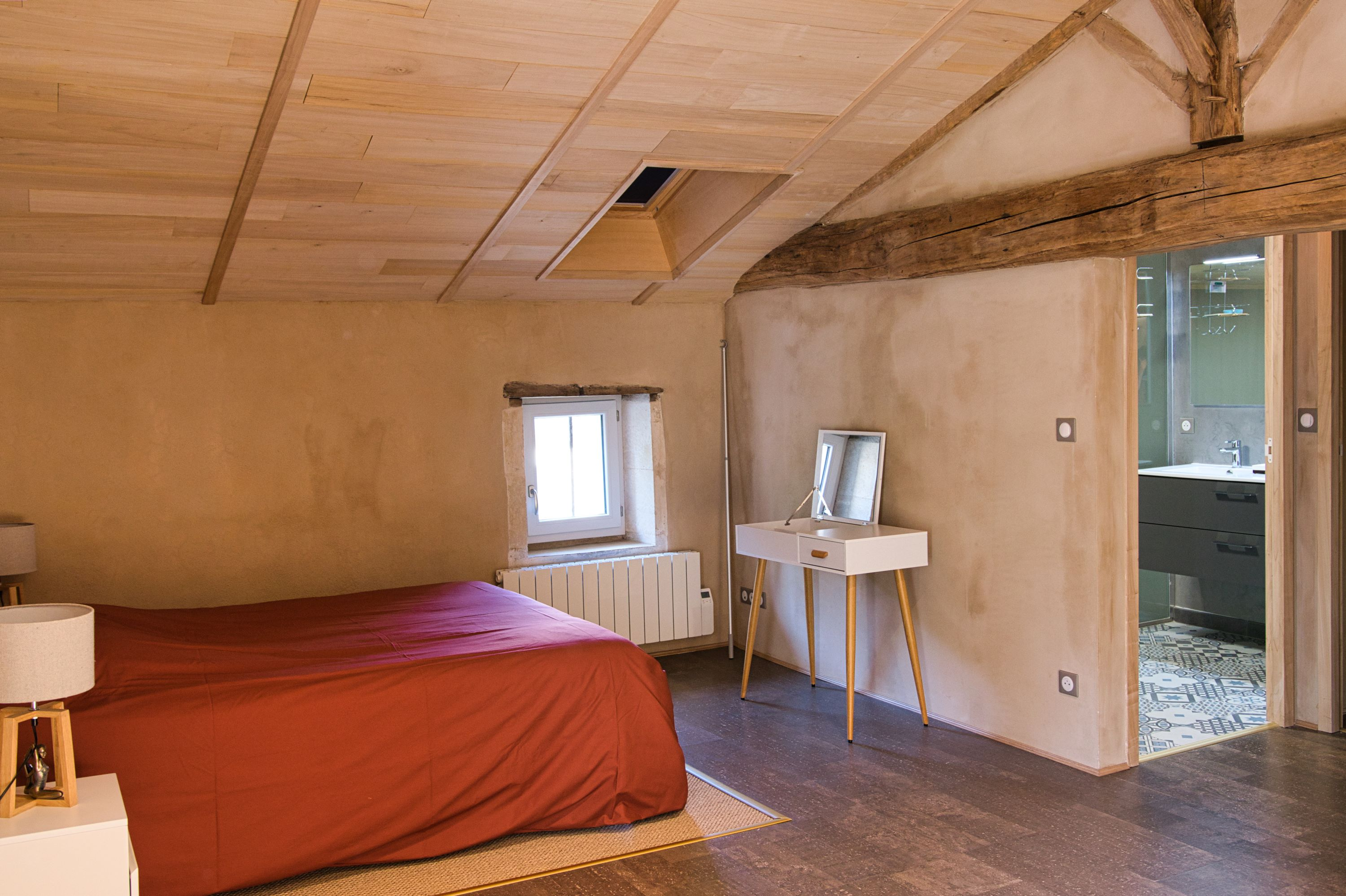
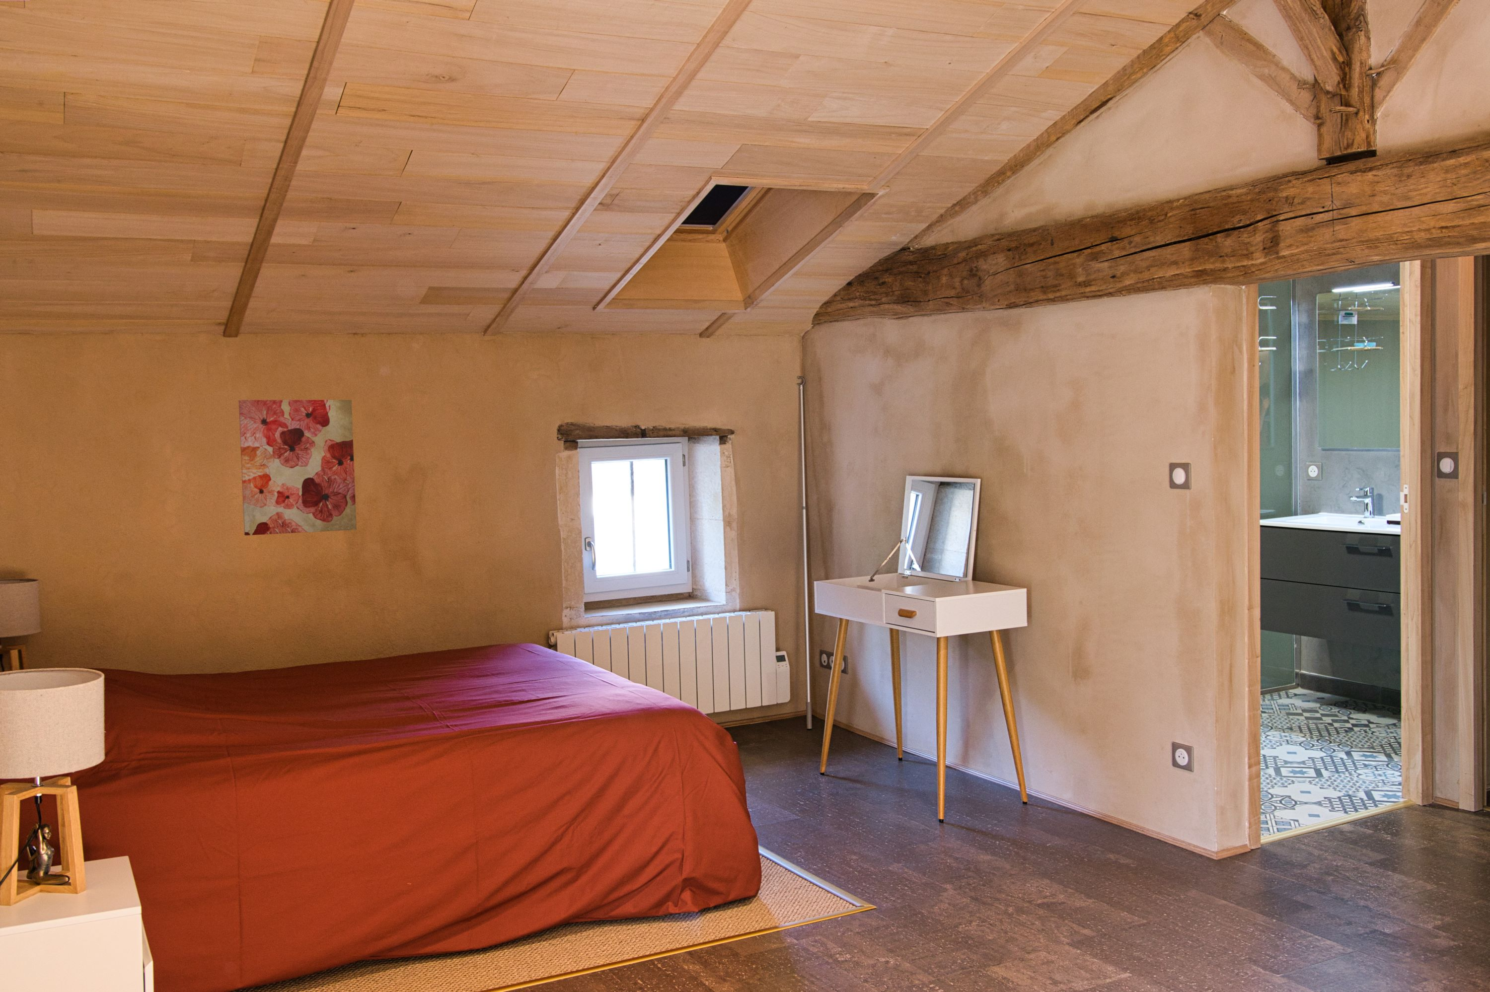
+ wall art [238,400,358,536]
